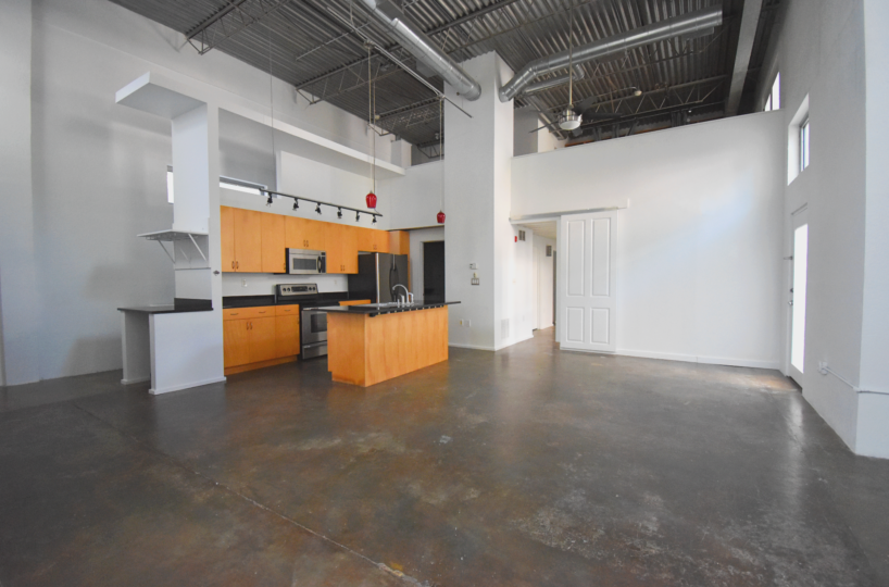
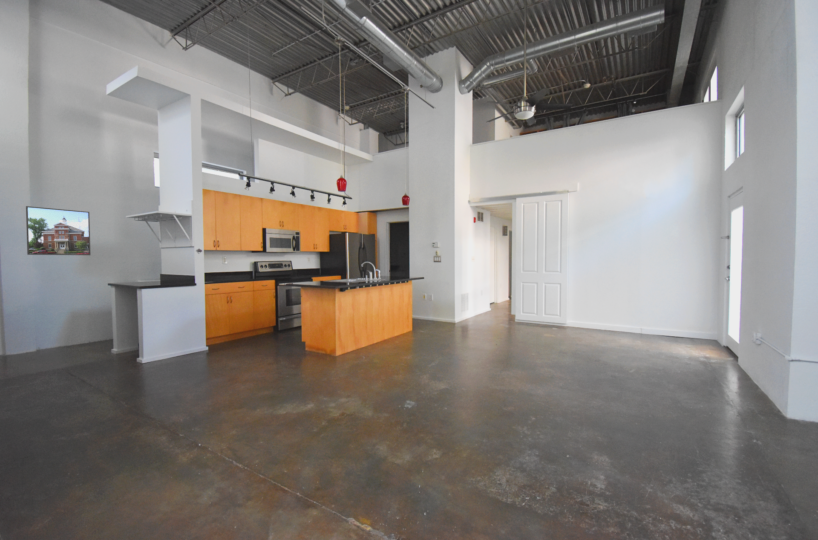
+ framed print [25,205,92,256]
